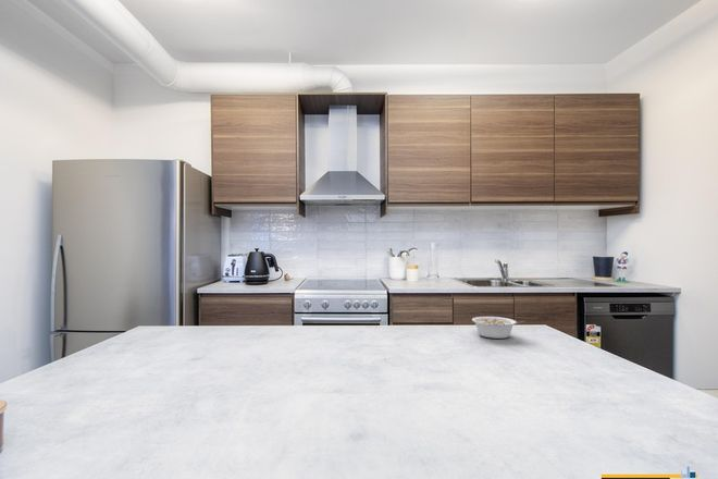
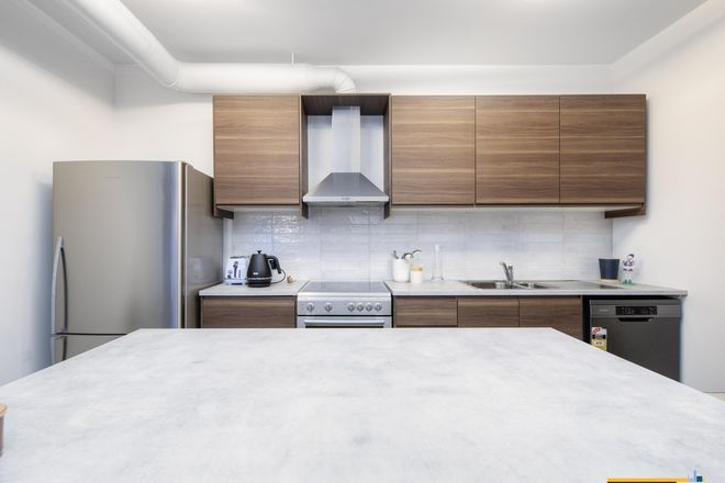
- legume [471,316,524,340]
